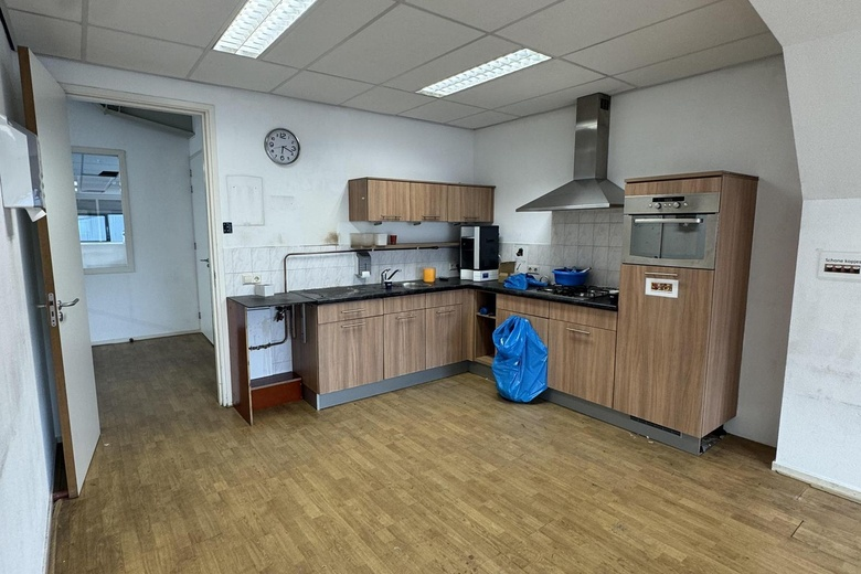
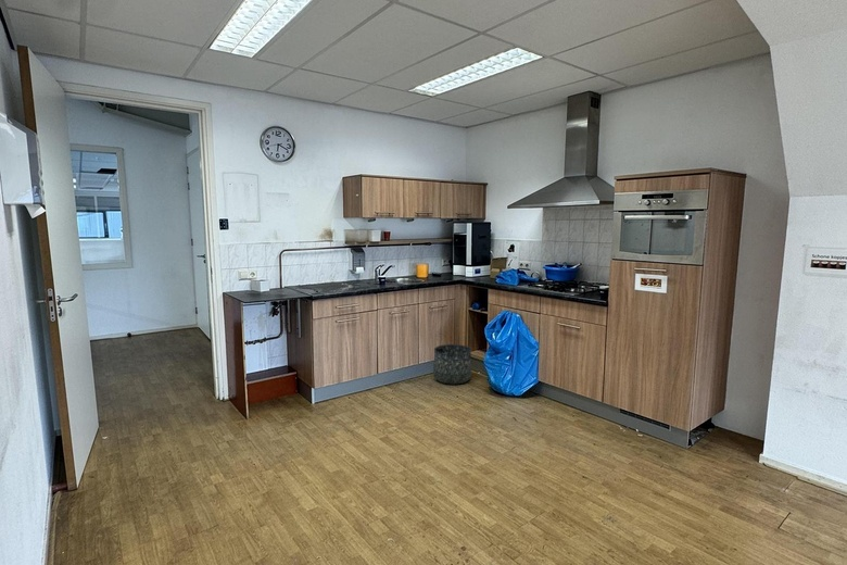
+ basket [432,343,472,385]
